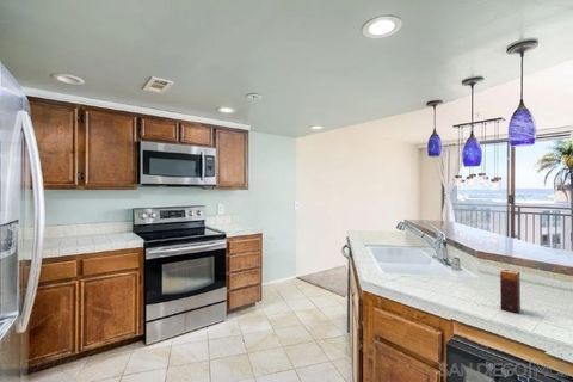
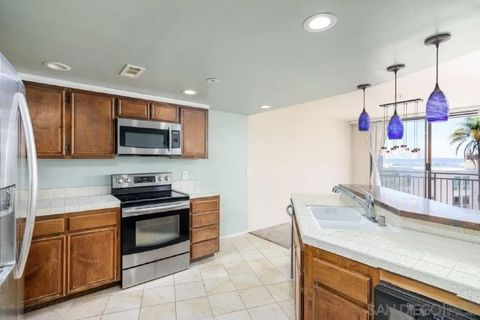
- candle [499,267,522,314]
